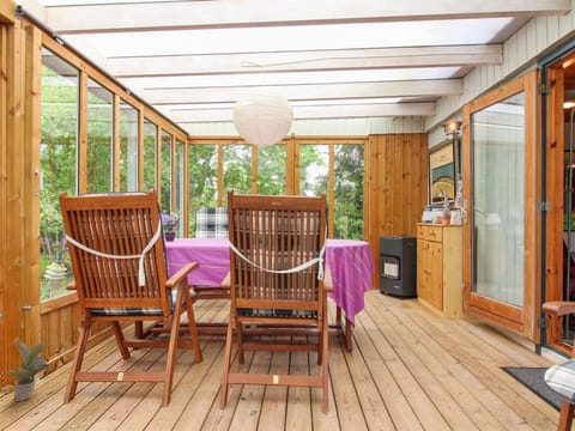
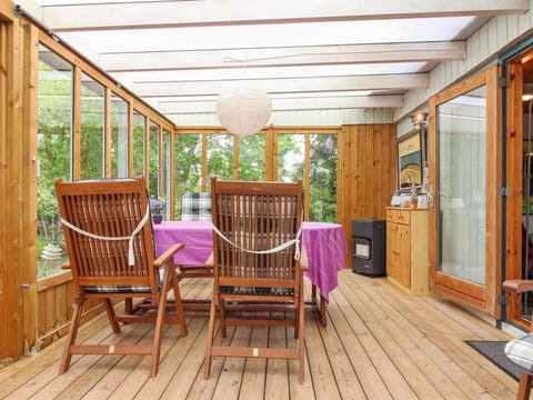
- potted plant [5,340,52,402]
